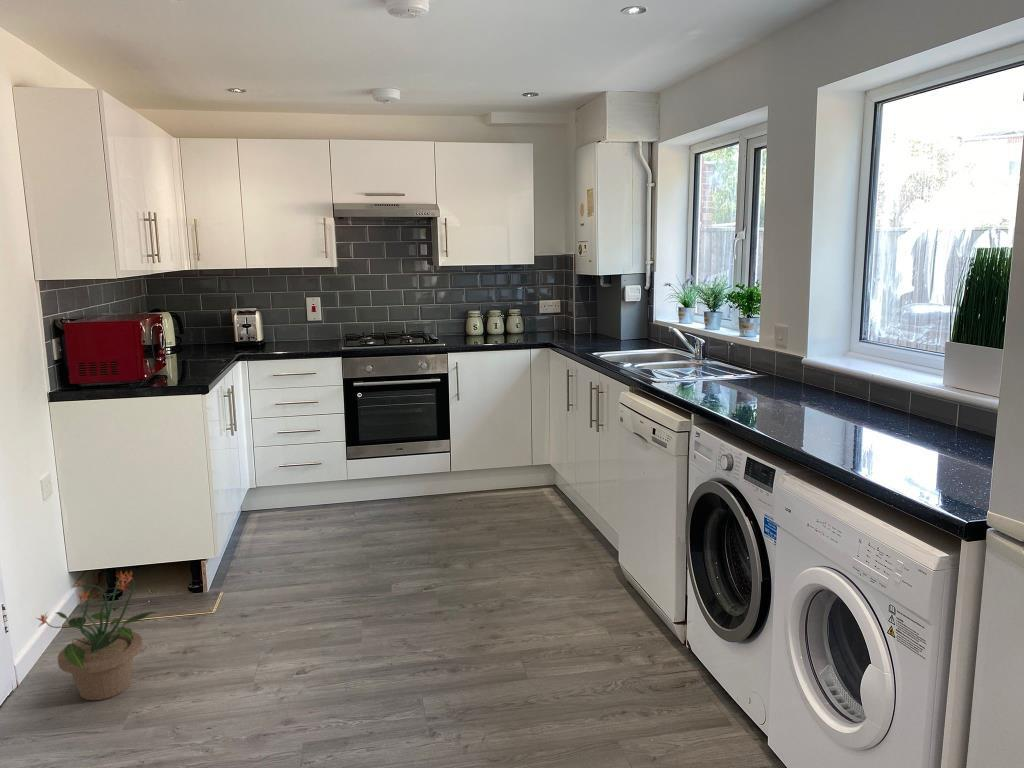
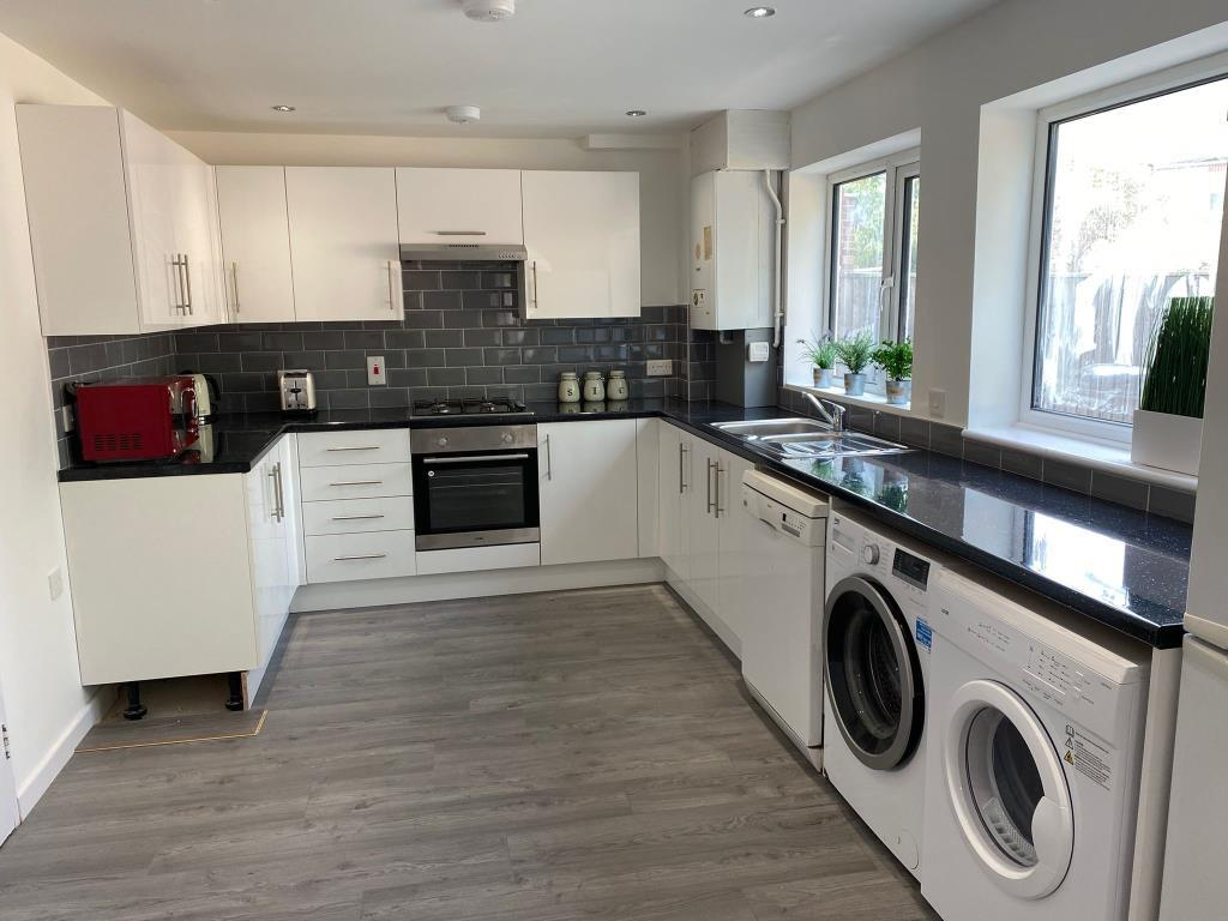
- potted plant [36,570,159,701]
